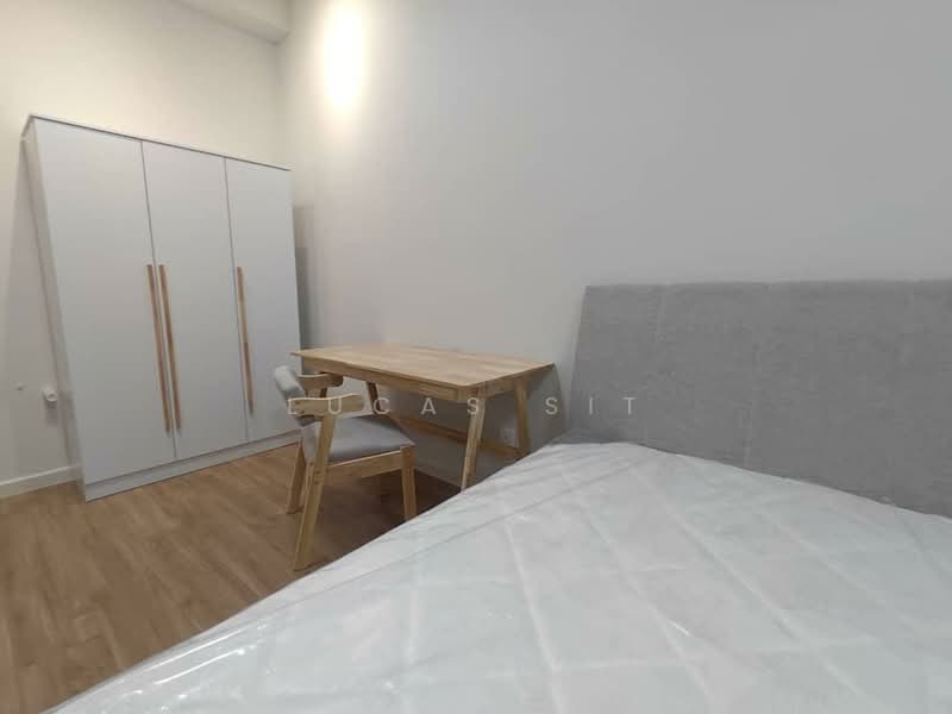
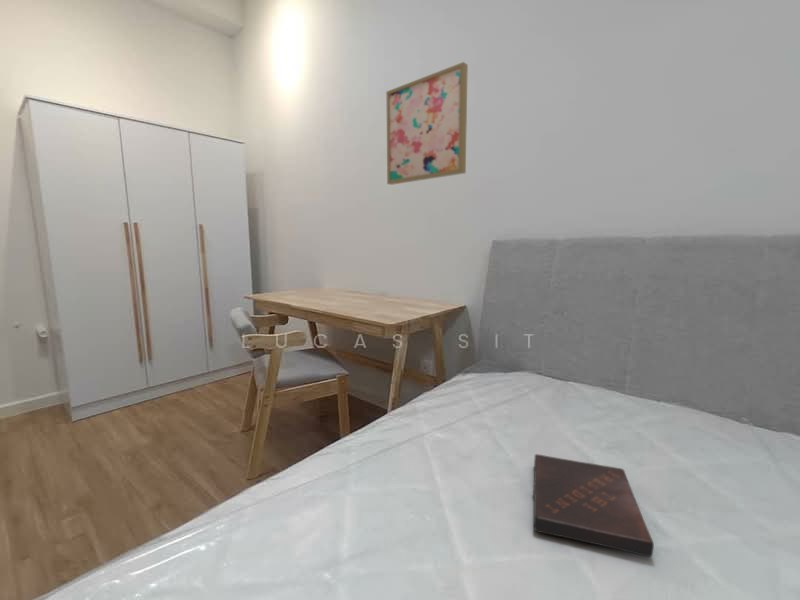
+ wall art [385,61,469,186]
+ book [532,453,655,558]
